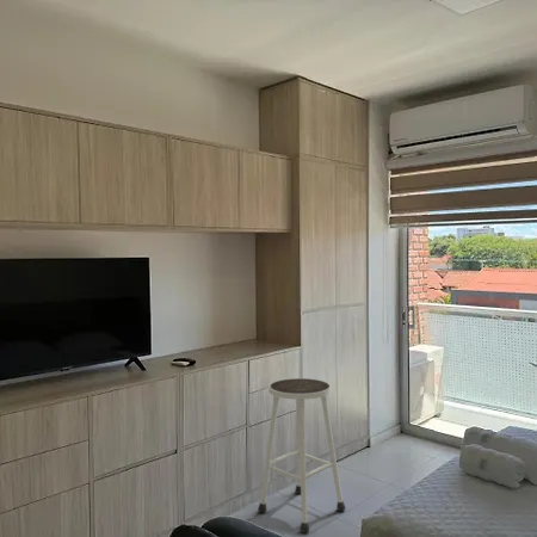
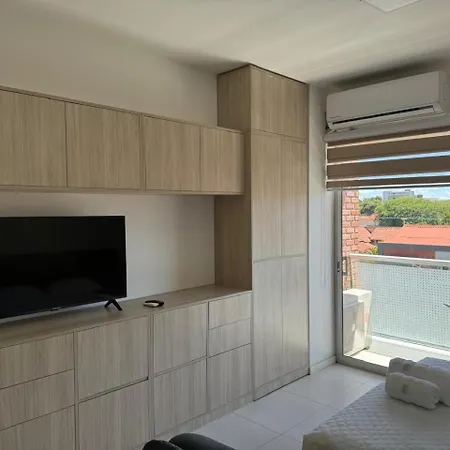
- stool [257,377,346,535]
